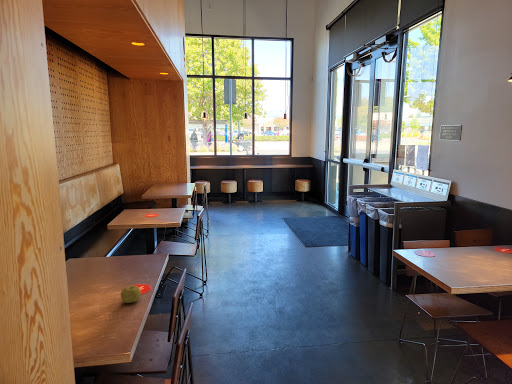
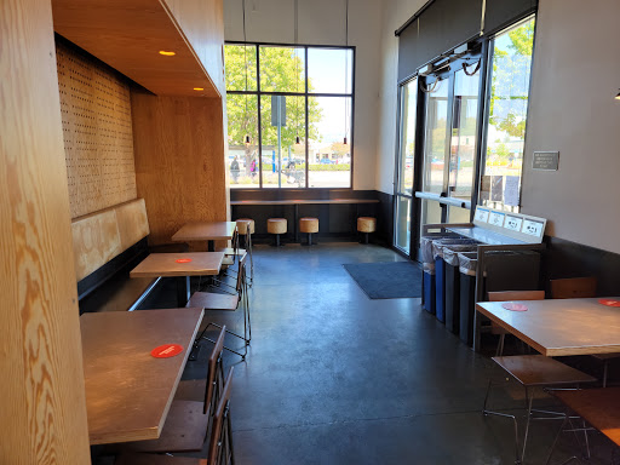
- fruit [120,285,142,304]
